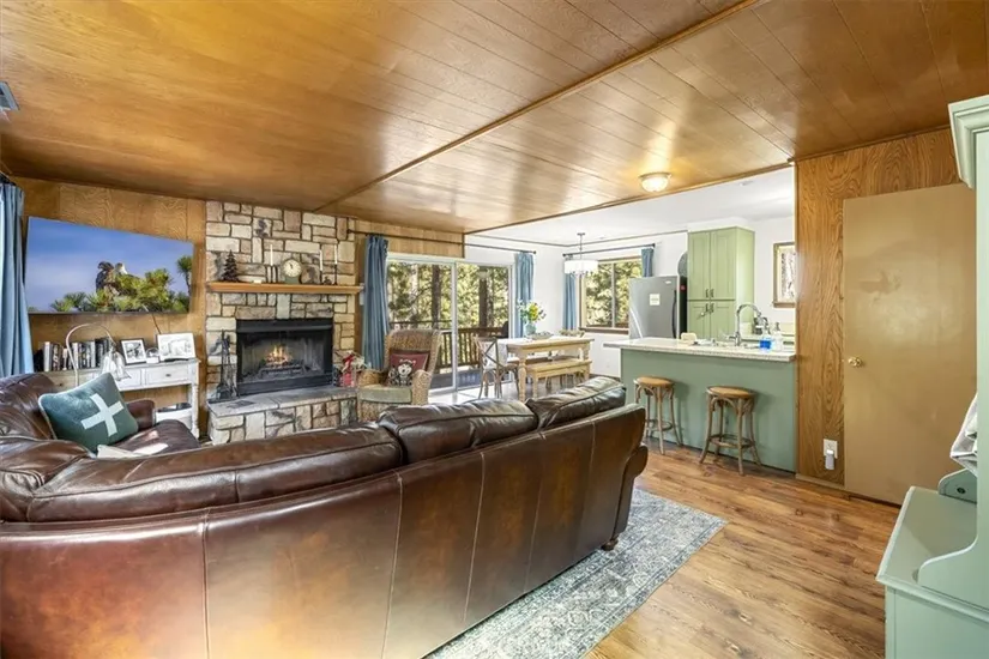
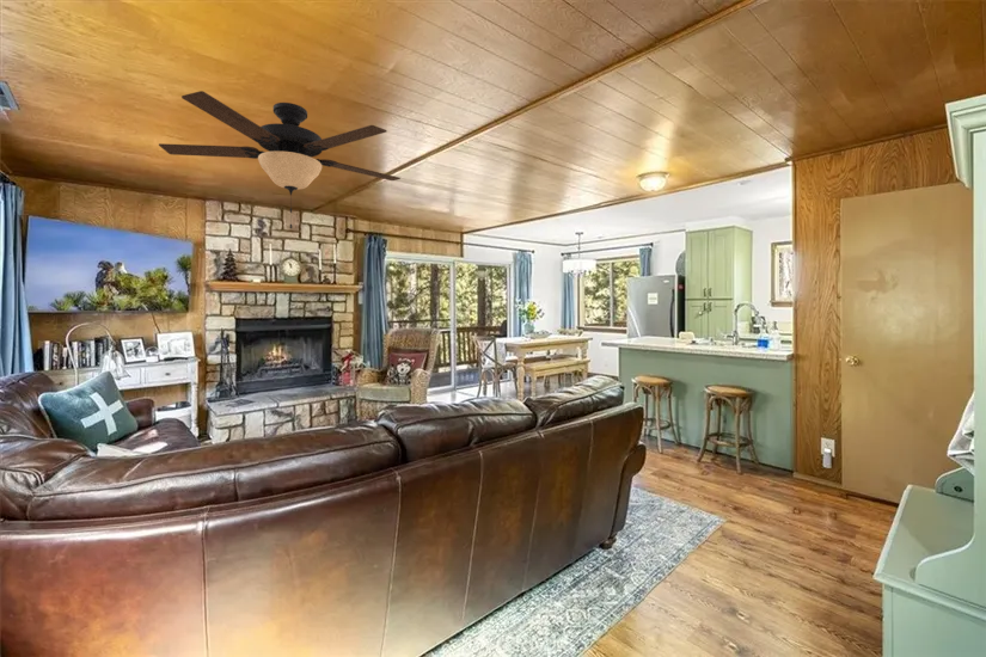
+ ceiling fan [158,90,402,229]
